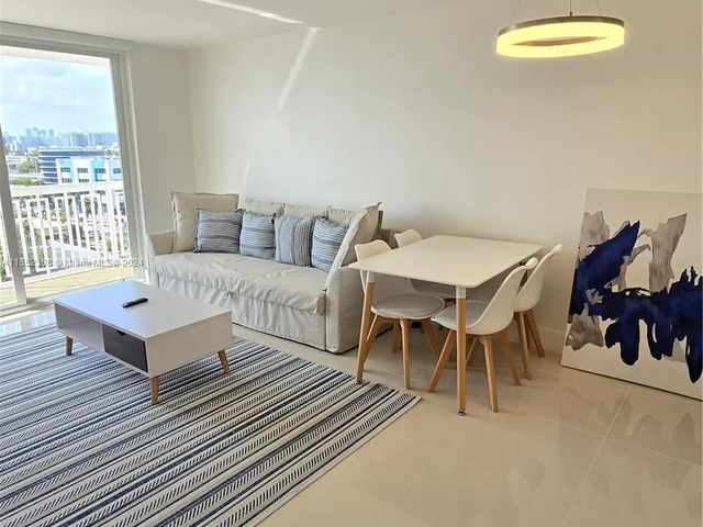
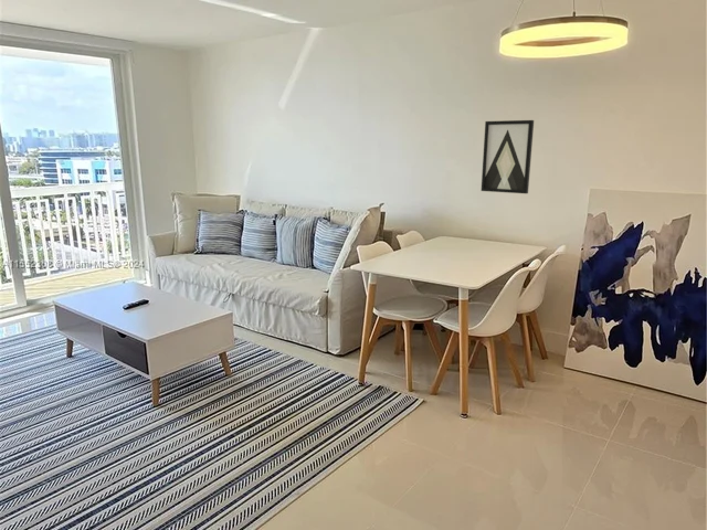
+ wall art [481,119,535,194]
